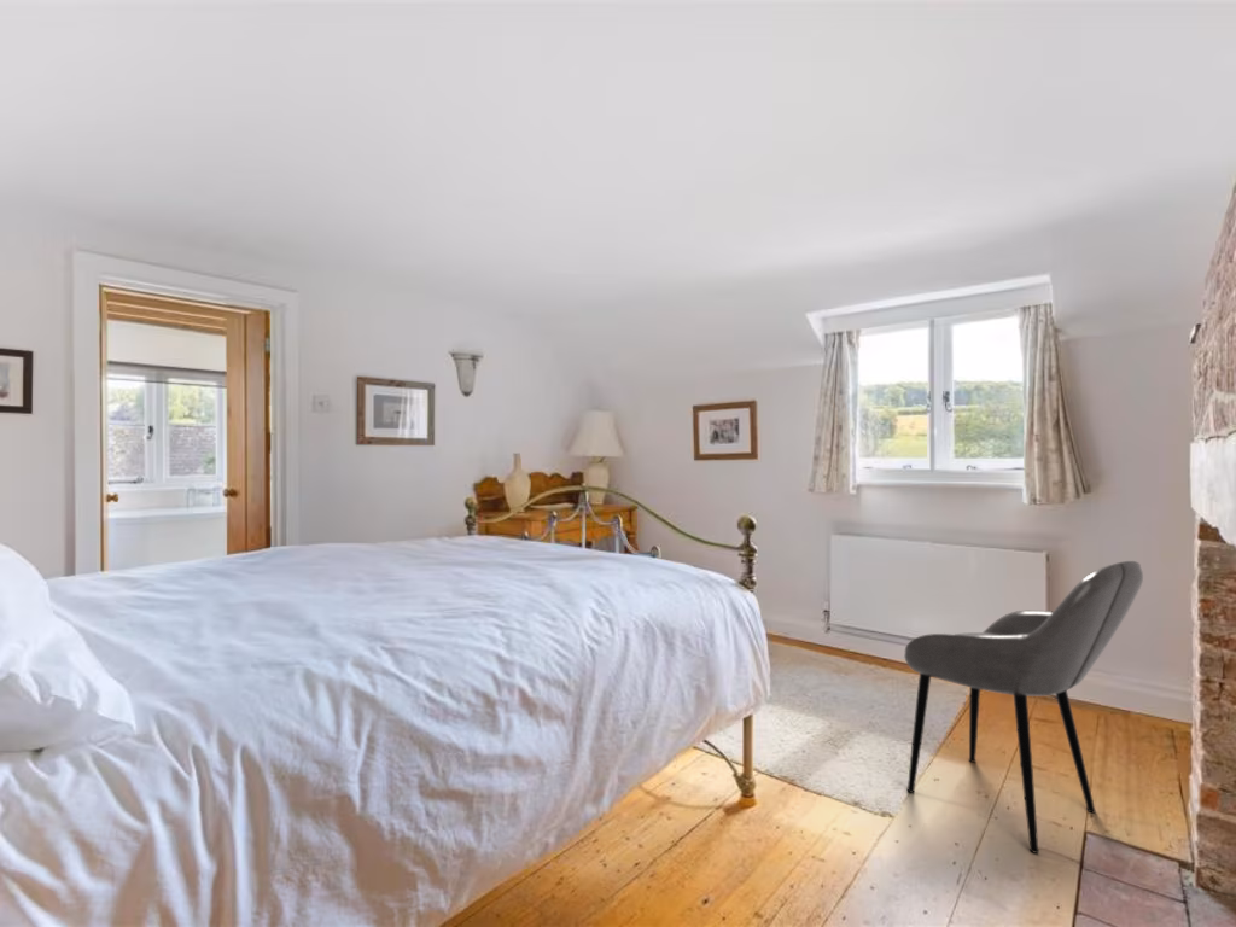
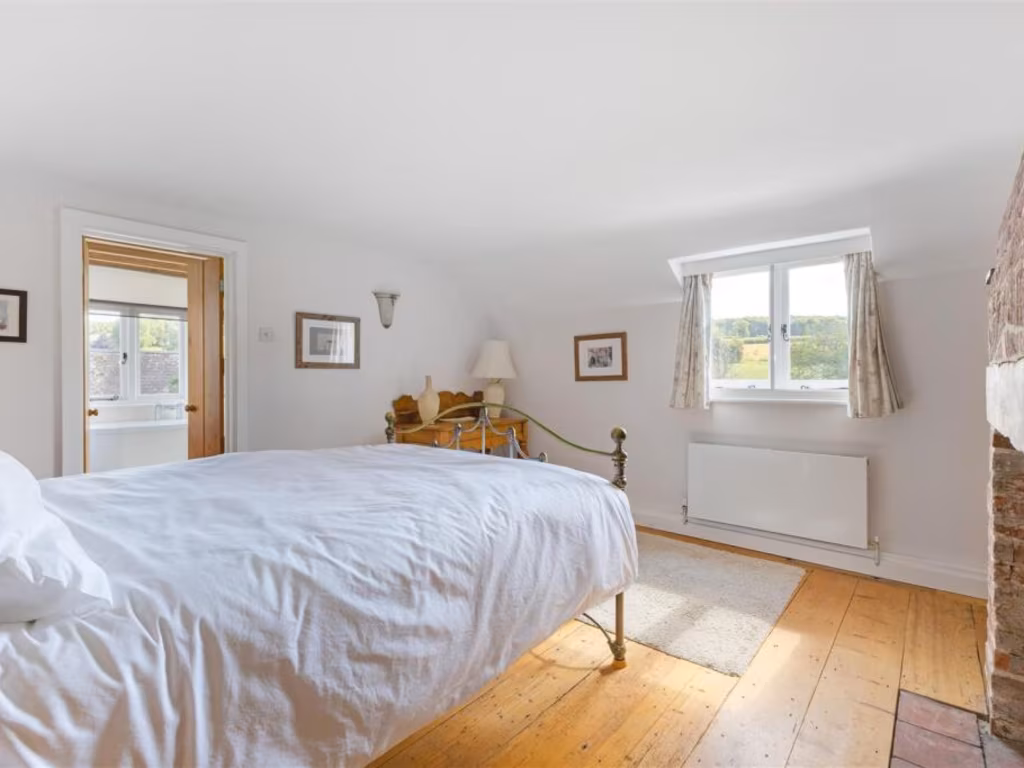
- armchair [903,560,1144,855]
